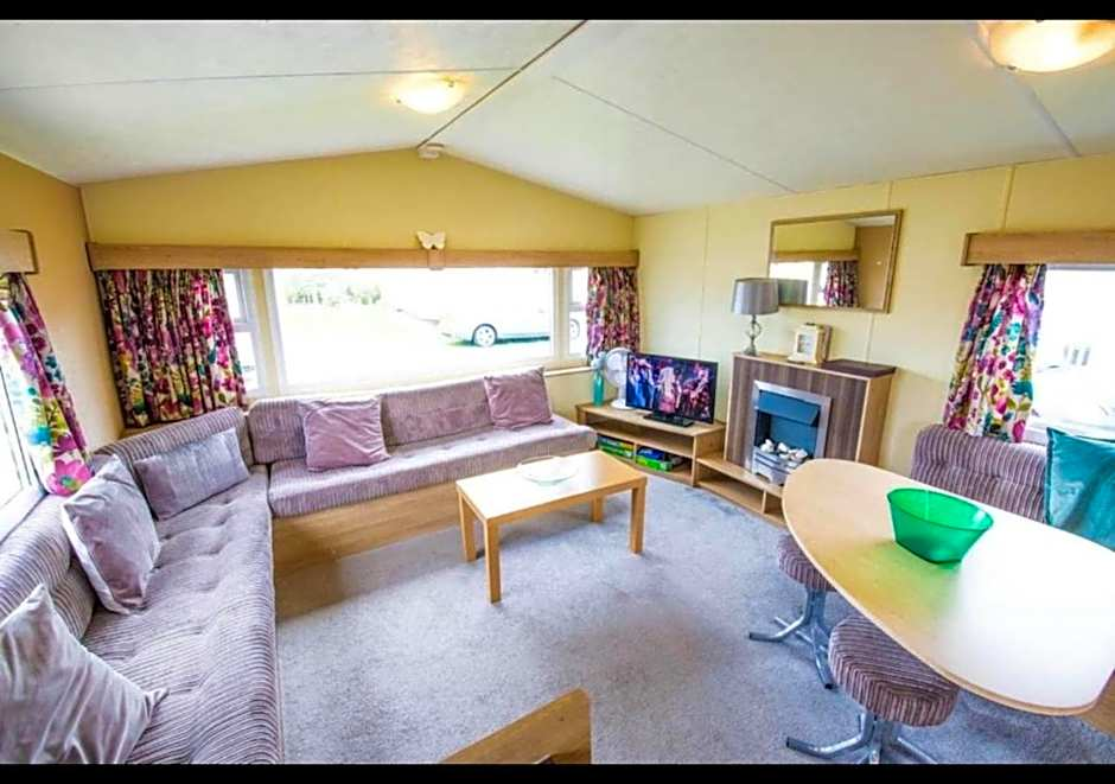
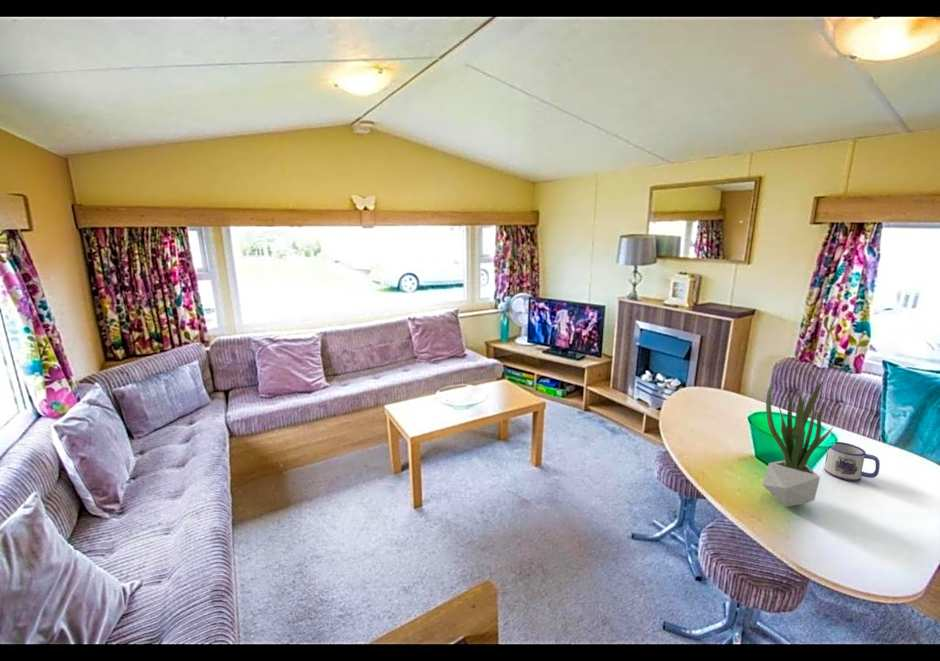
+ potted plant [762,378,834,508]
+ mug [823,441,881,482]
